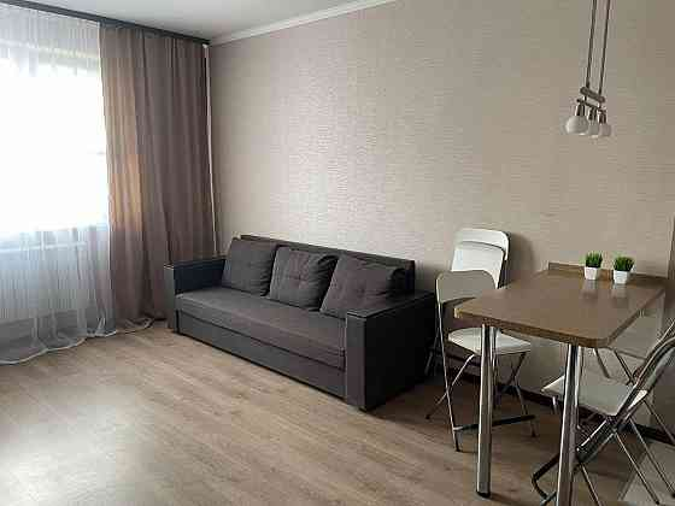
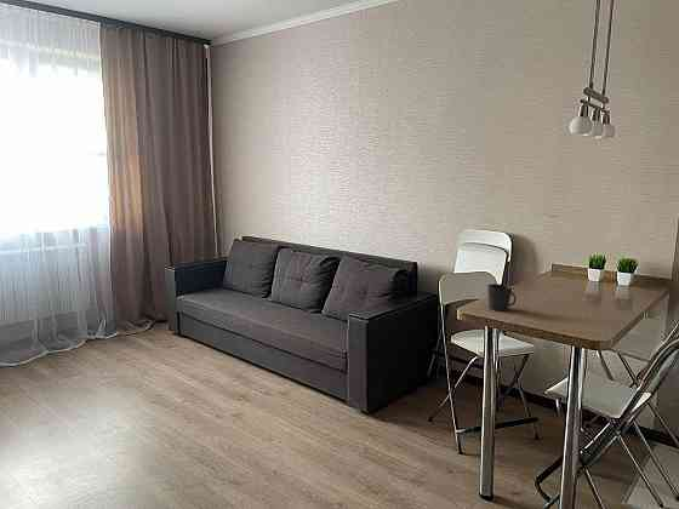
+ cup [486,282,518,313]
